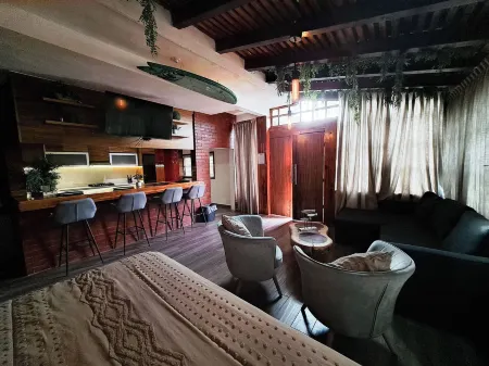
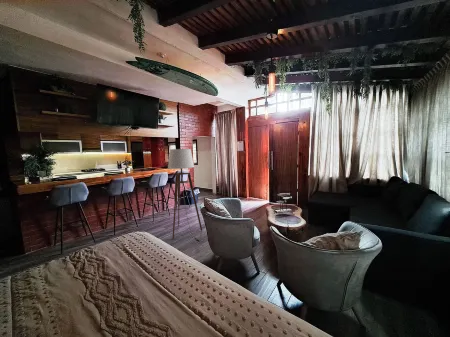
+ floor lamp [167,148,203,241]
